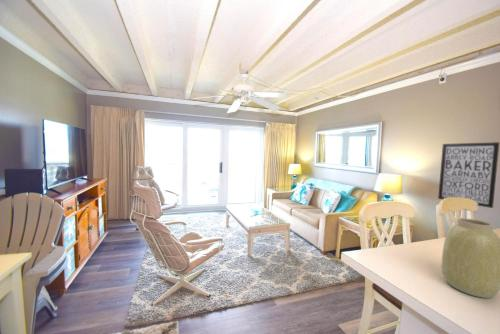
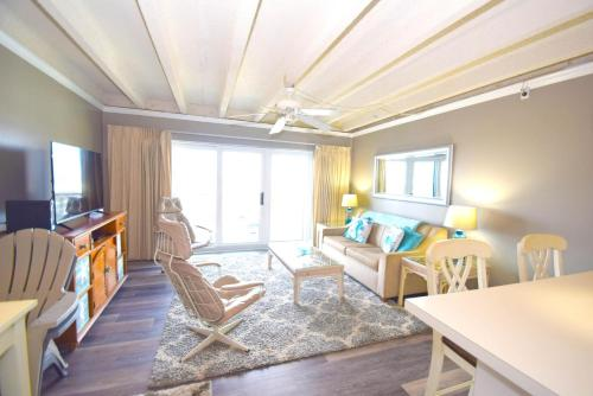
- vase [440,217,500,299]
- wall art [437,141,500,209]
